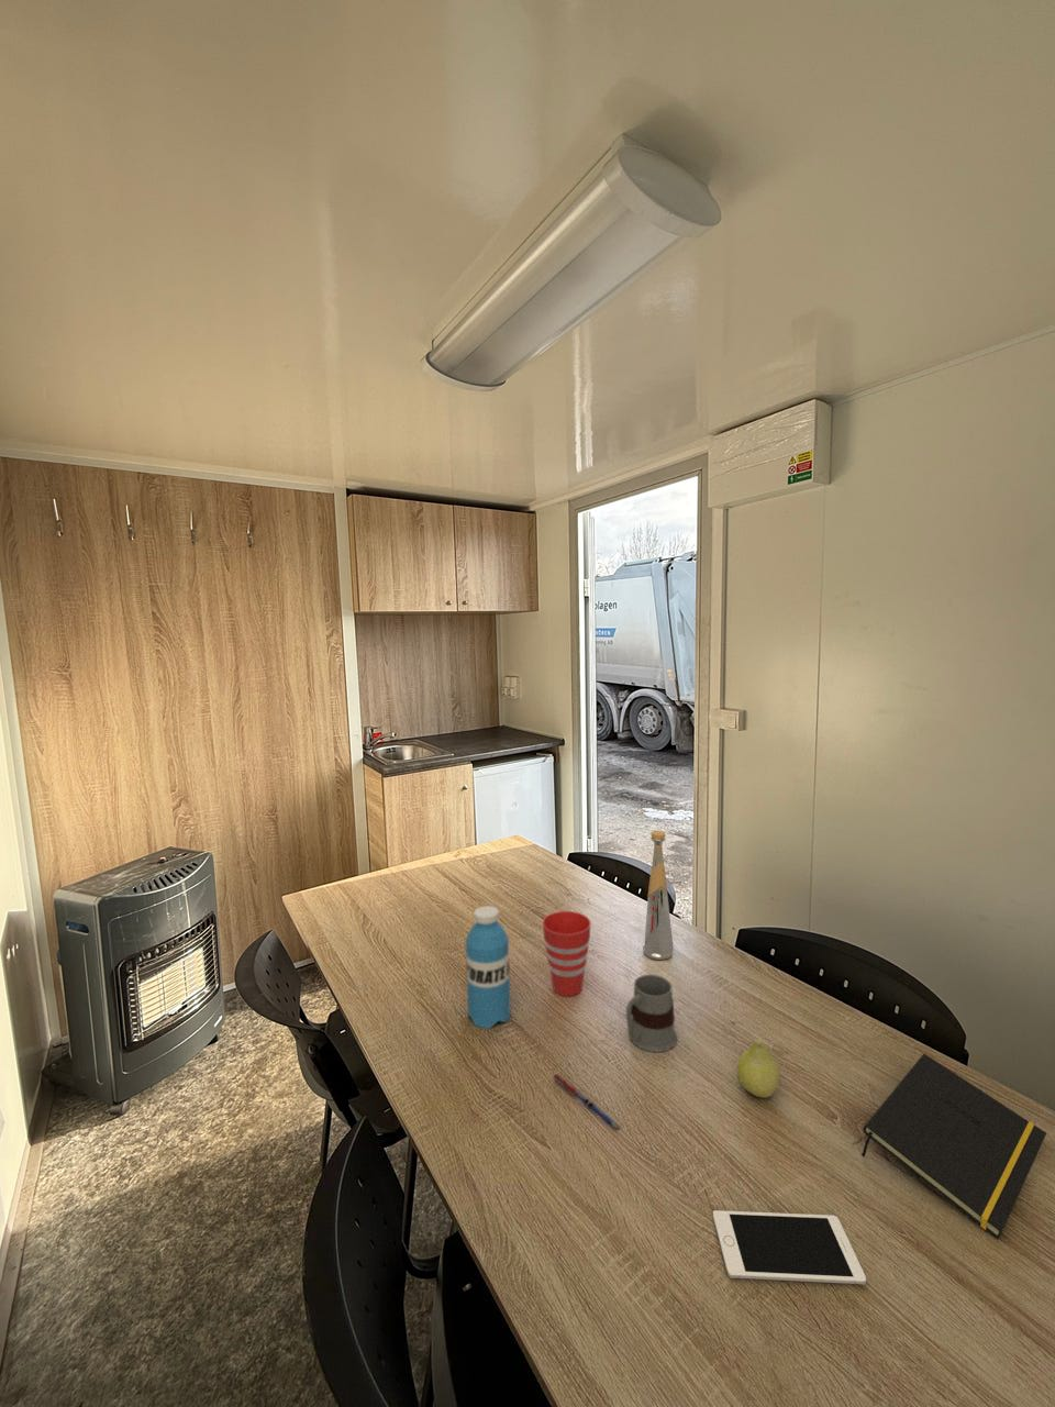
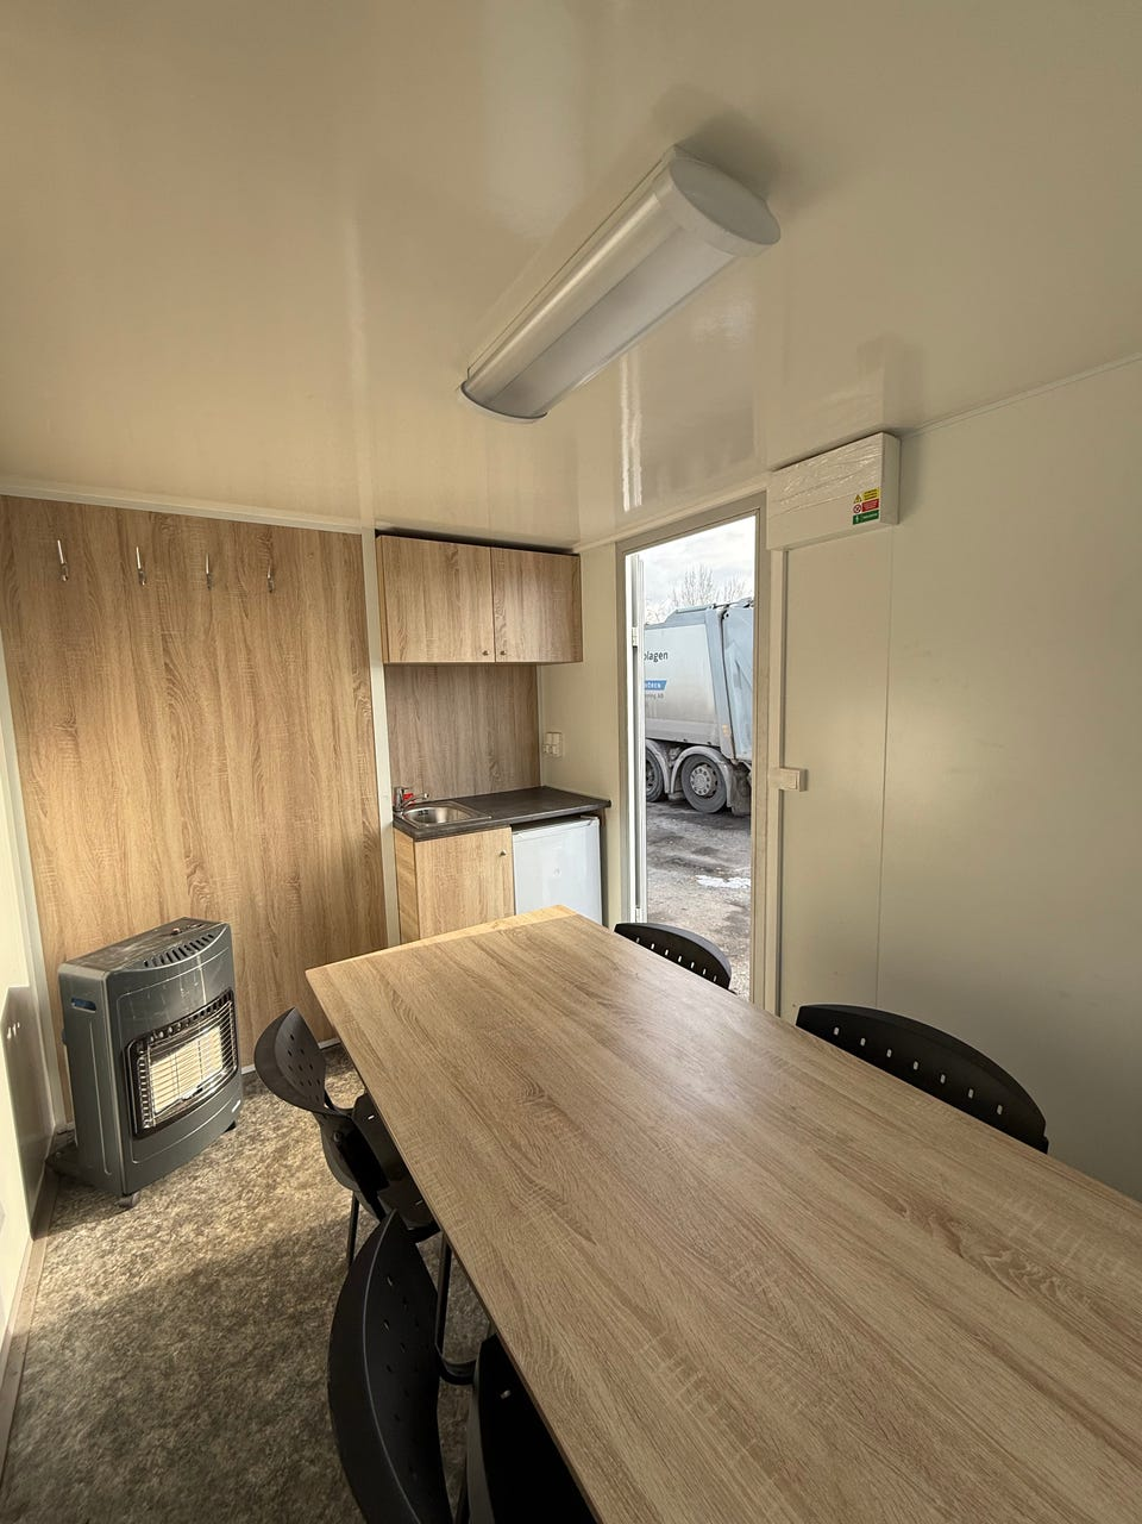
- notepad [860,1054,1047,1240]
- mug [625,974,678,1054]
- cell phone [713,1209,867,1286]
- water bottle [464,905,512,1029]
- fruit [736,1038,781,1099]
- pen [552,1072,622,1131]
- bottle [642,830,675,961]
- cup [542,911,593,997]
